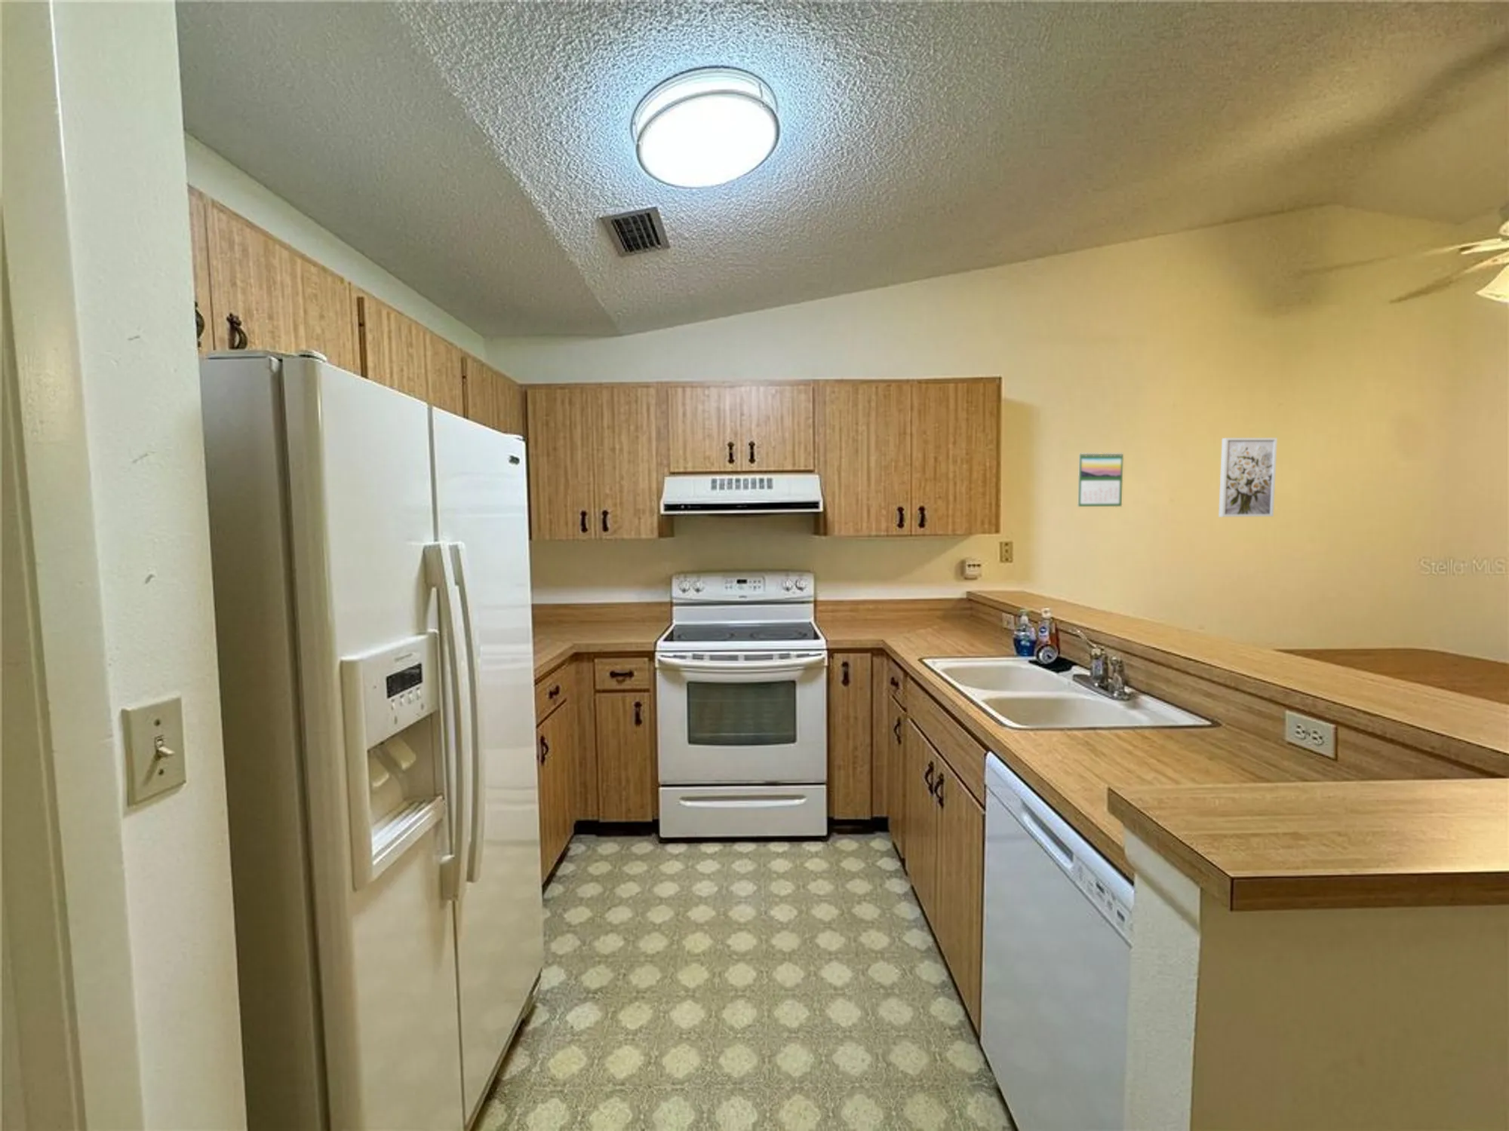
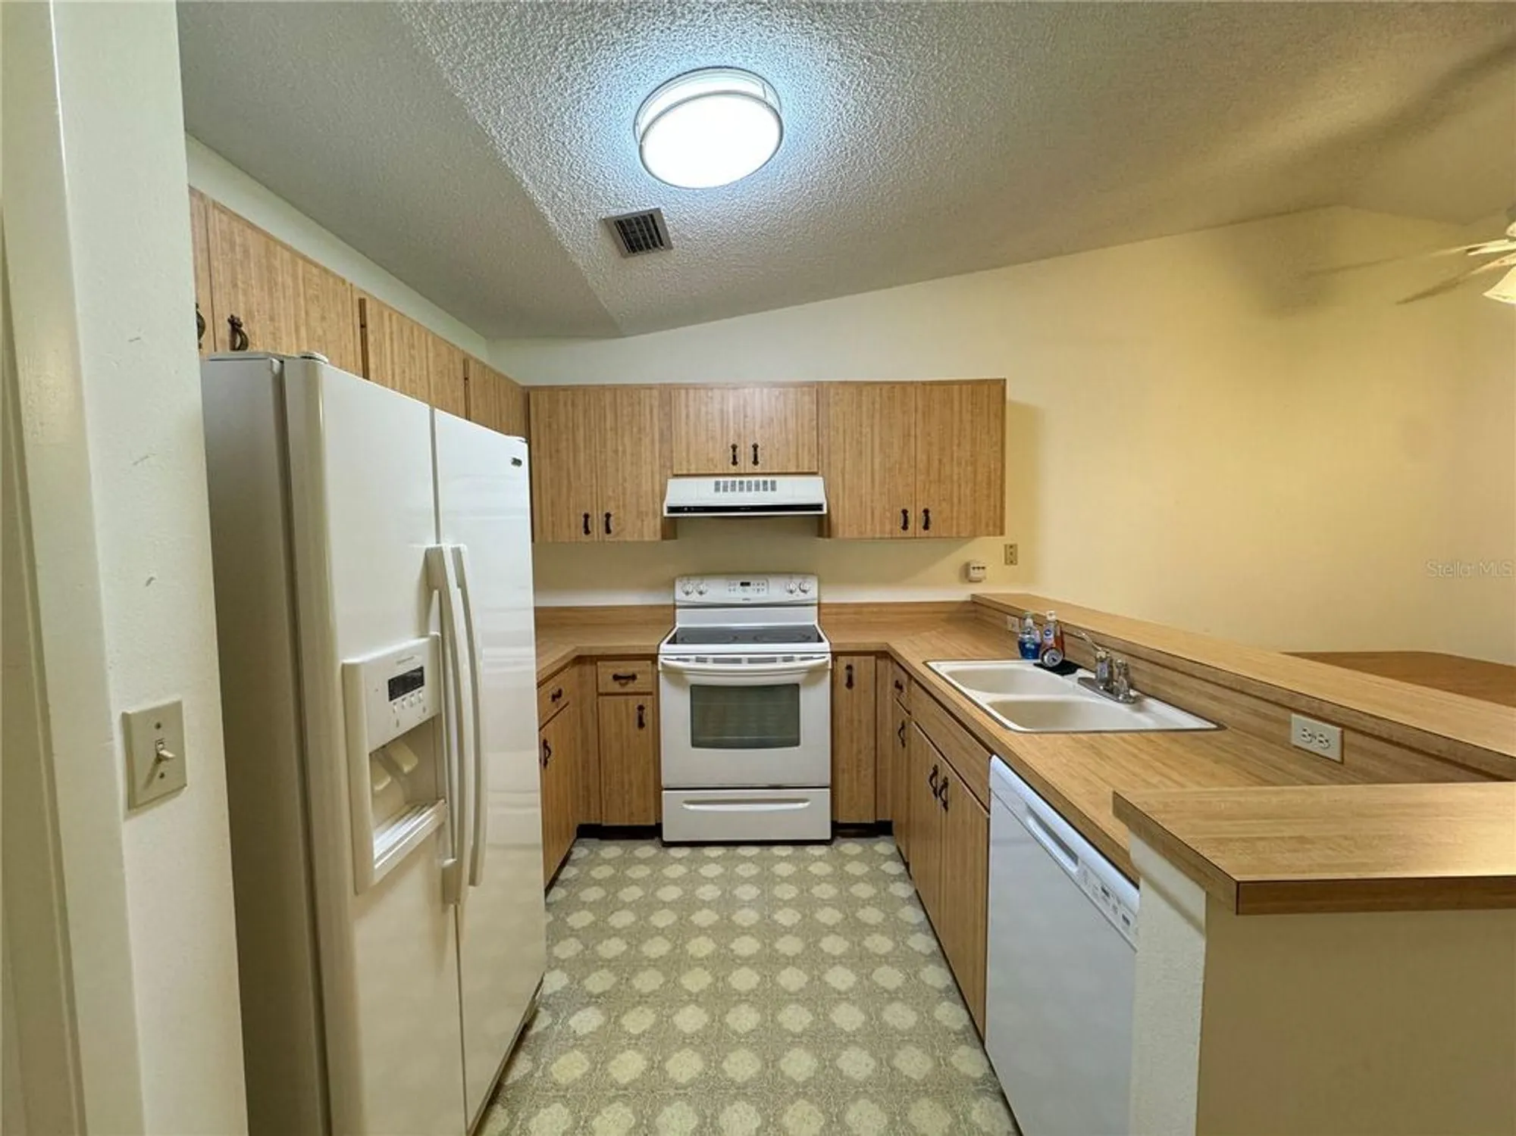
- wall art [1218,437,1278,518]
- calendar [1076,451,1124,507]
